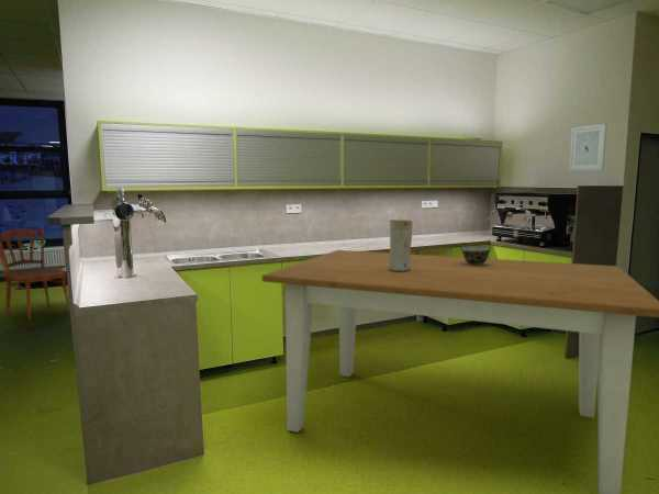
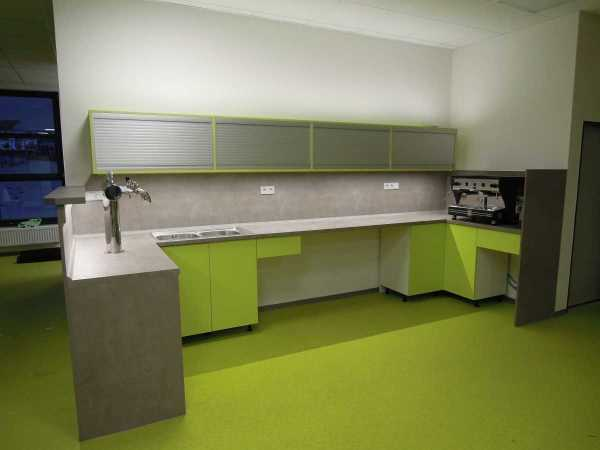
- wall art [568,123,608,172]
- dining chair [0,227,69,322]
- bowl [459,245,492,266]
- vase [389,218,414,272]
- table [261,249,659,494]
